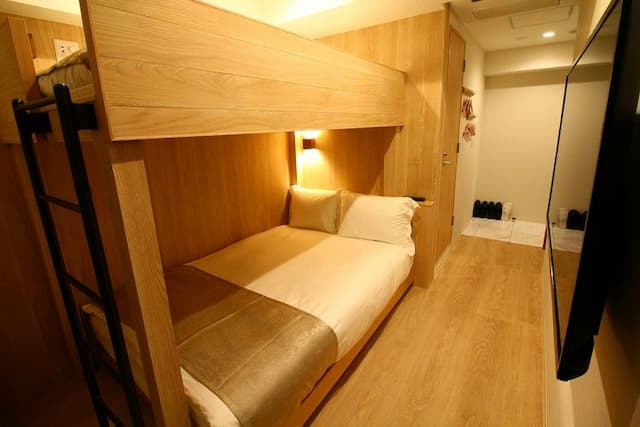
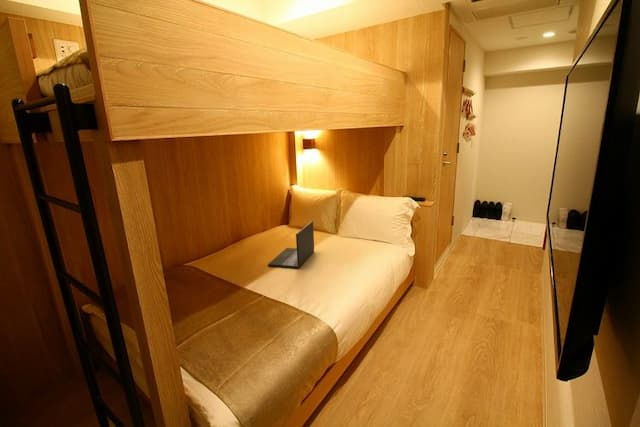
+ laptop [267,220,315,270]
